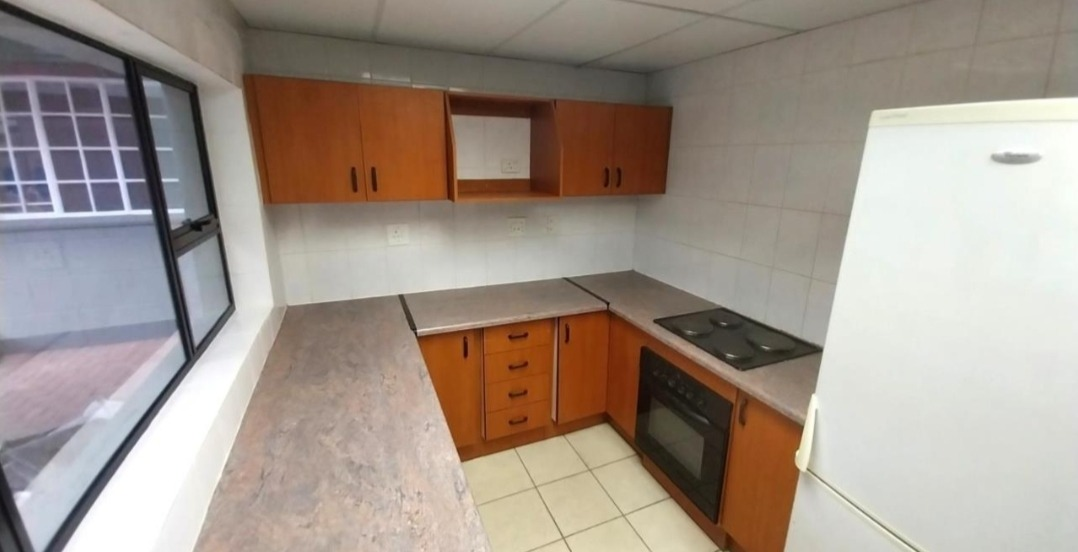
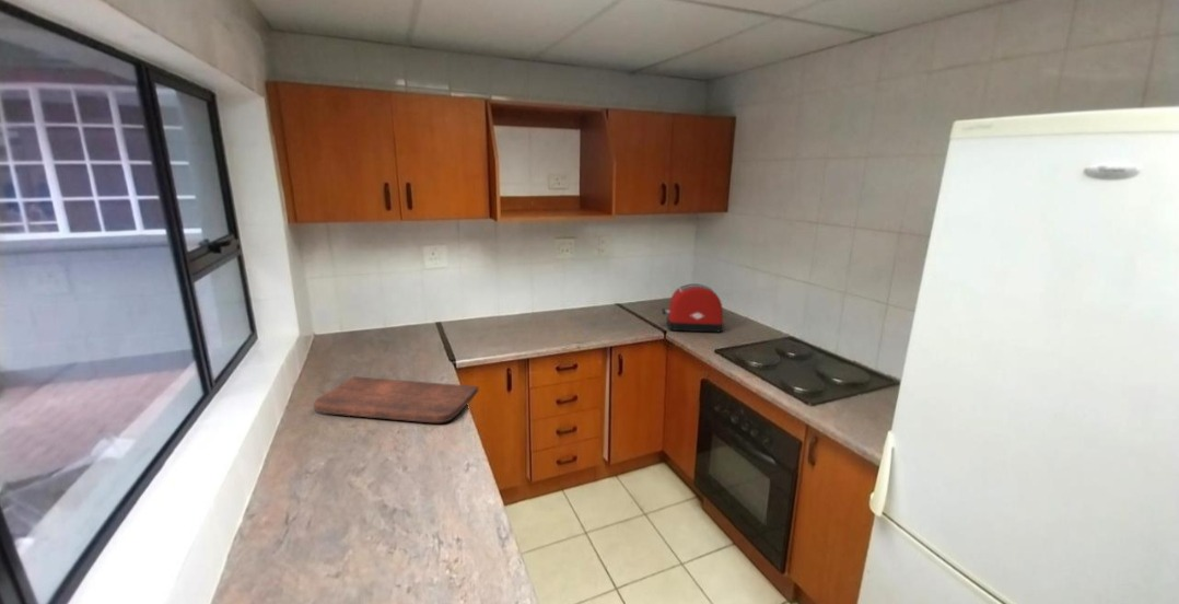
+ cutting board [313,375,479,423]
+ toaster [661,282,724,333]
